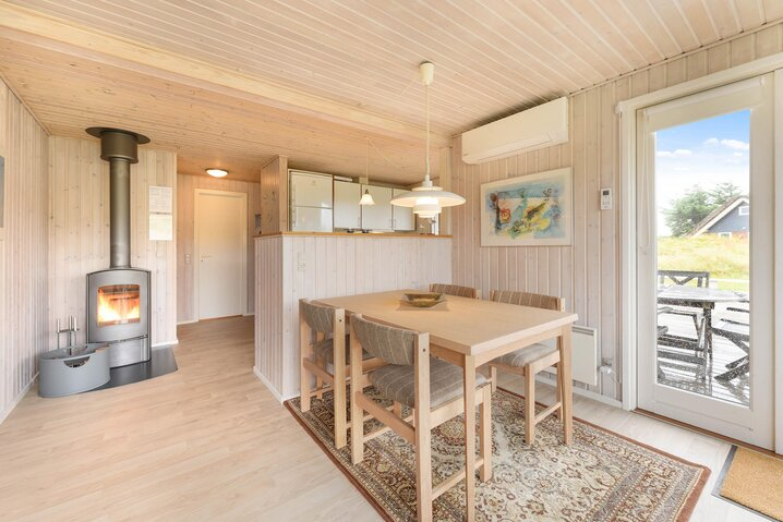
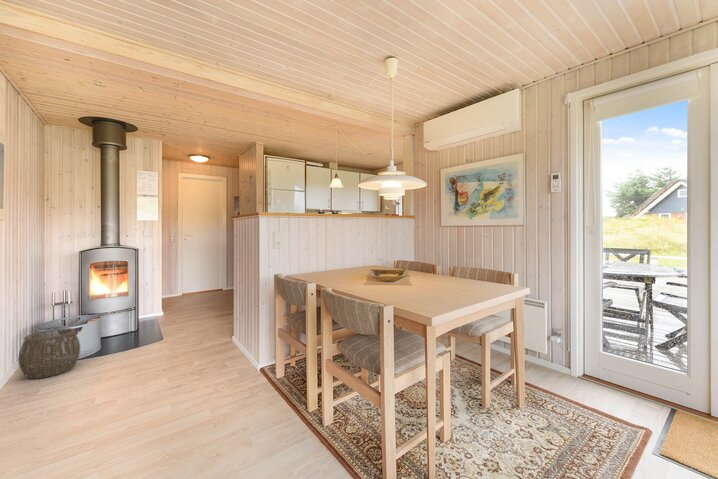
+ woven basket [17,327,82,380]
